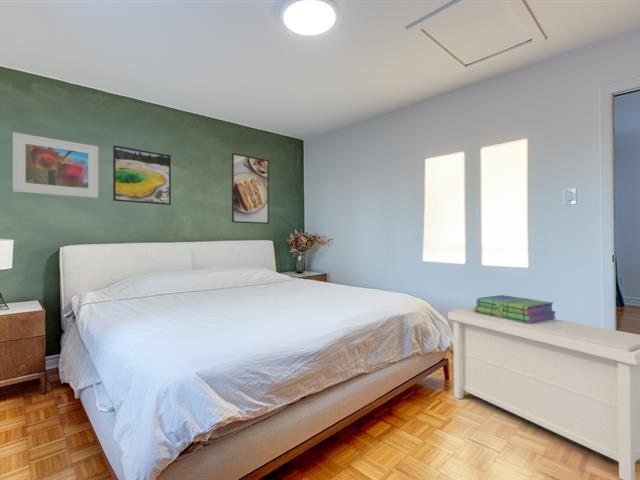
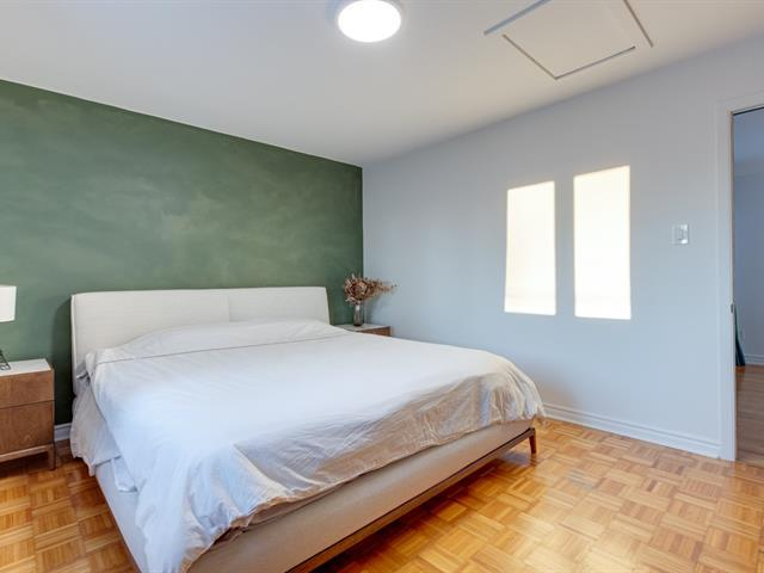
- bench [447,306,640,480]
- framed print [112,145,172,206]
- stack of books [474,294,557,323]
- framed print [231,152,270,225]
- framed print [12,131,99,199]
